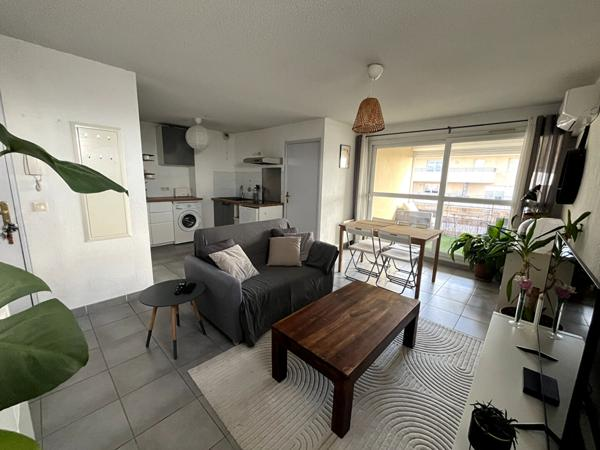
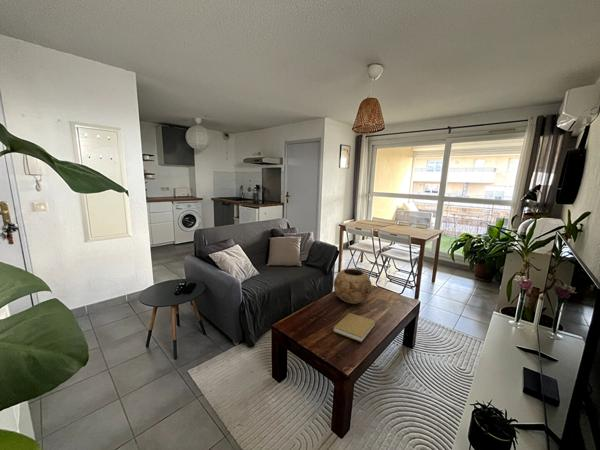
+ decorative bowl [333,268,373,305]
+ book [332,312,376,343]
